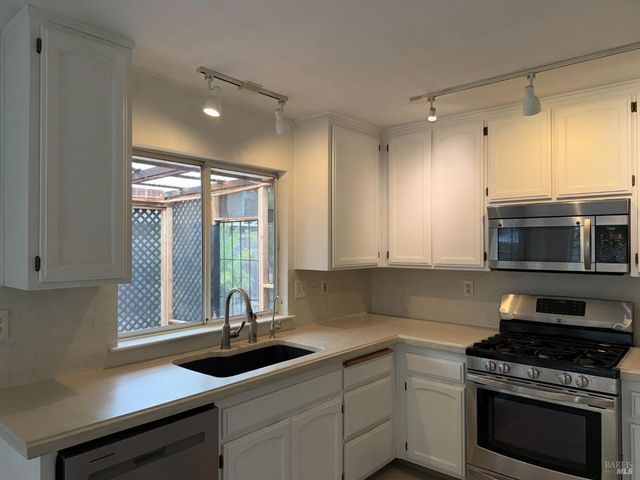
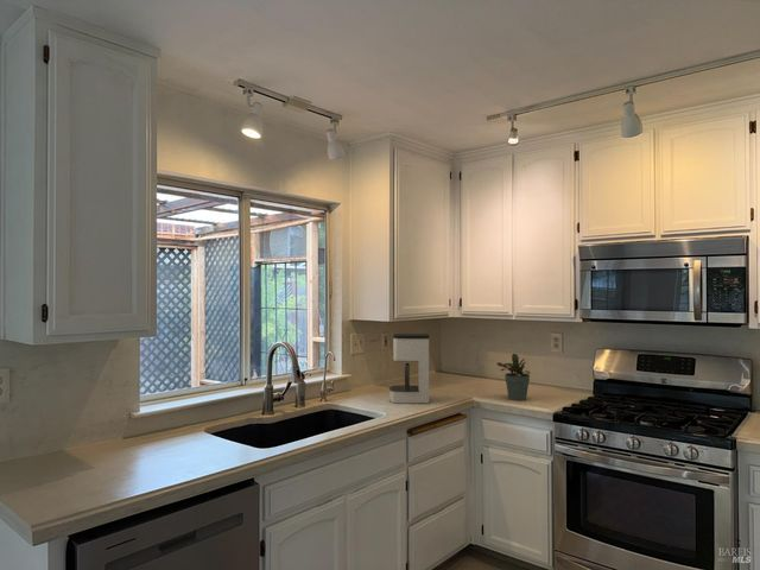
+ coffee maker [388,332,430,405]
+ potted plant [496,353,531,401]
